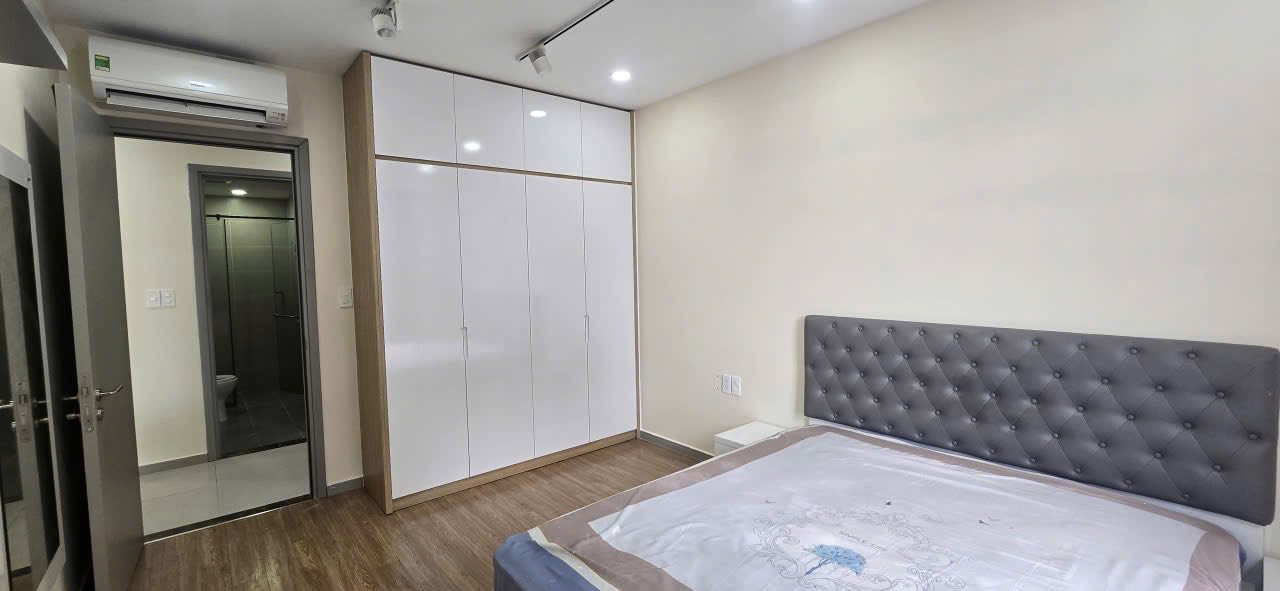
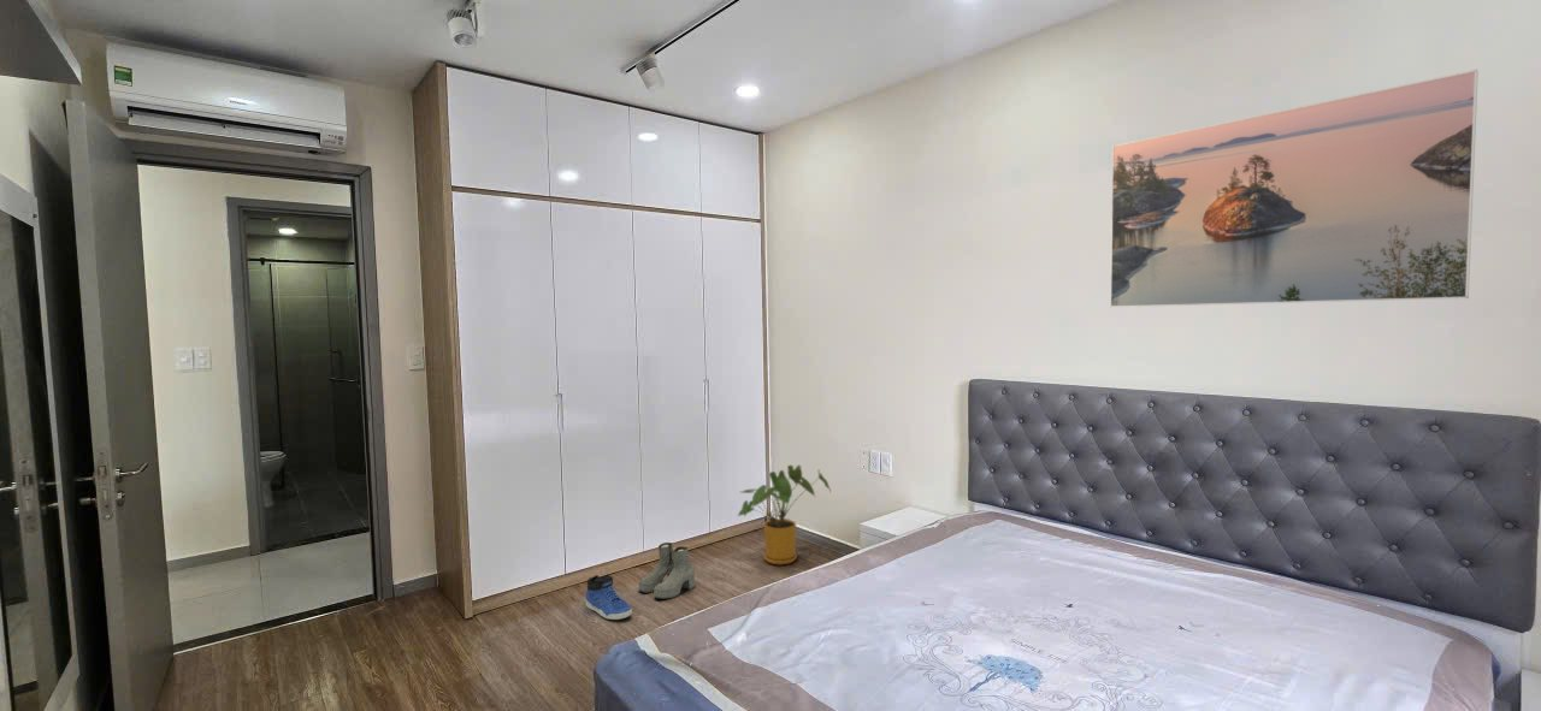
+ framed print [1109,69,1480,308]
+ house plant [737,464,832,565]
+ boots [638,541,696,600]
+ sneaker [585,574,633,621]
